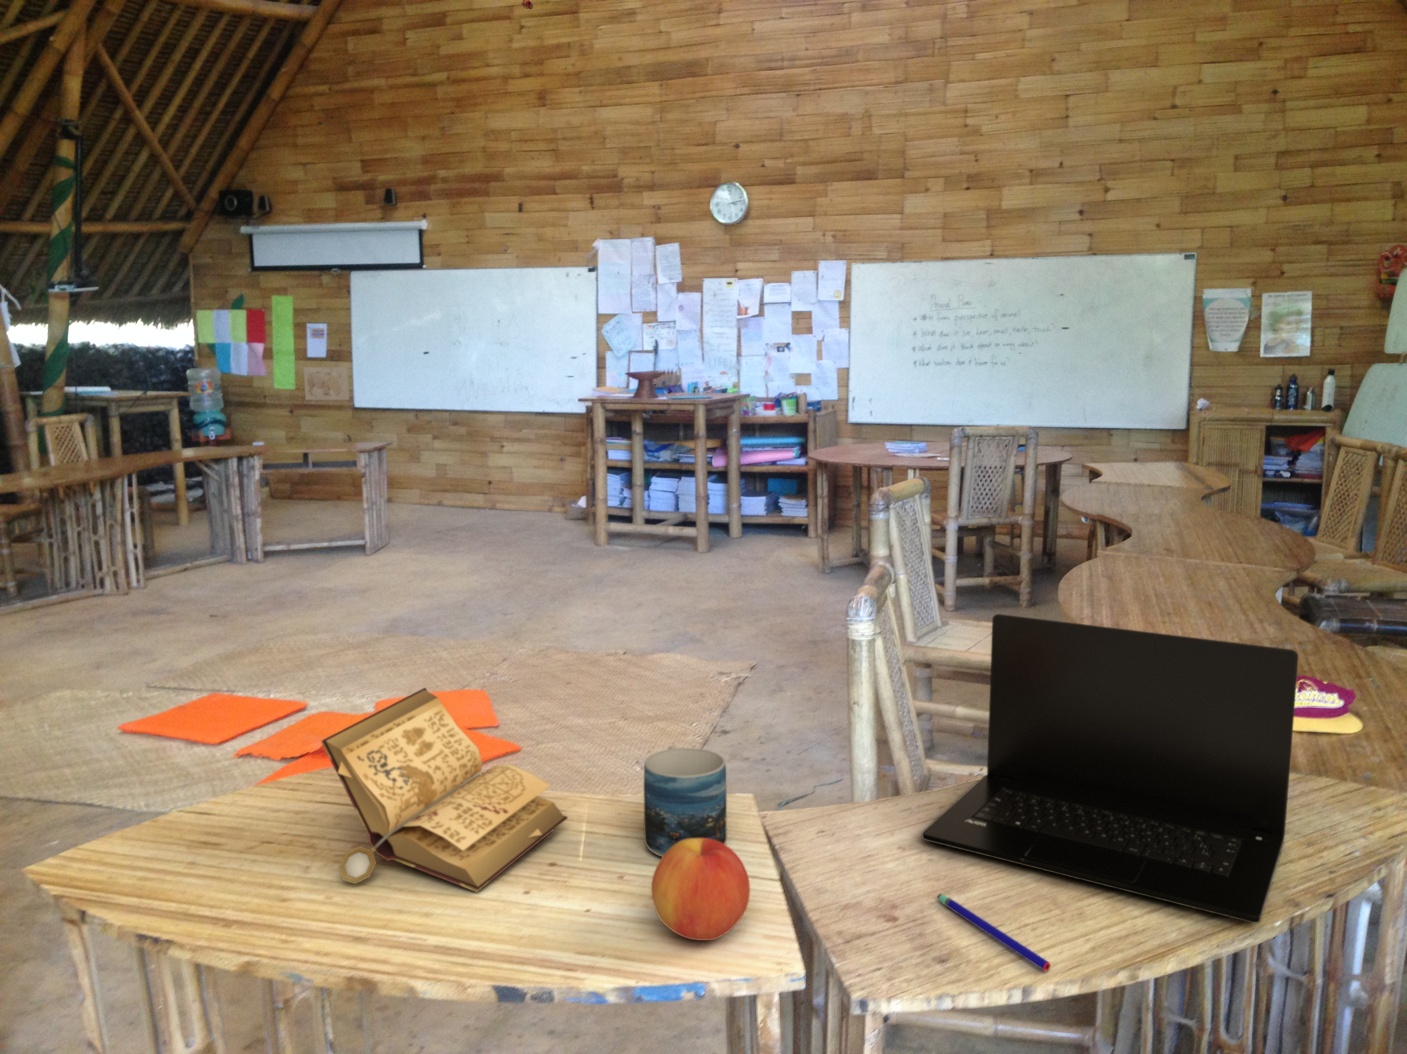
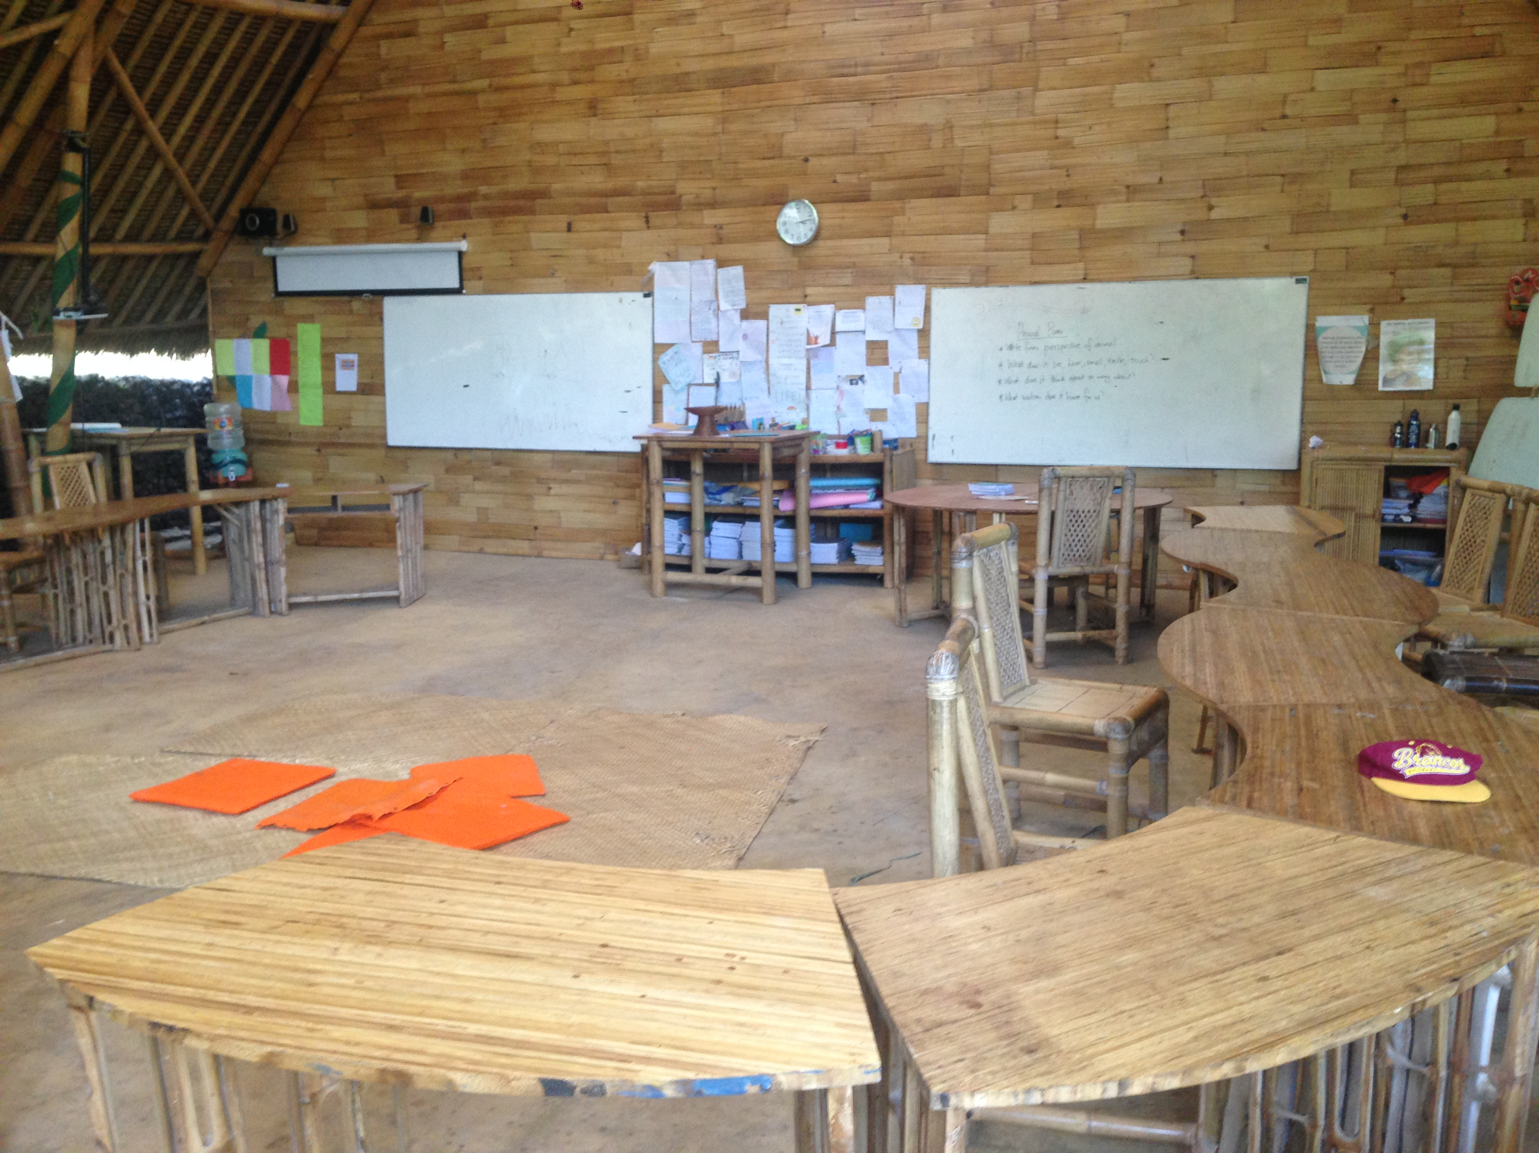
- pen [937,893,1051,972]
- book [320,688,567,892]
- mug [644,745,727,857]
- apple [651,838,750,941]
- laptop [922,613,1298,923]
- wall art [304,366,350,401]
